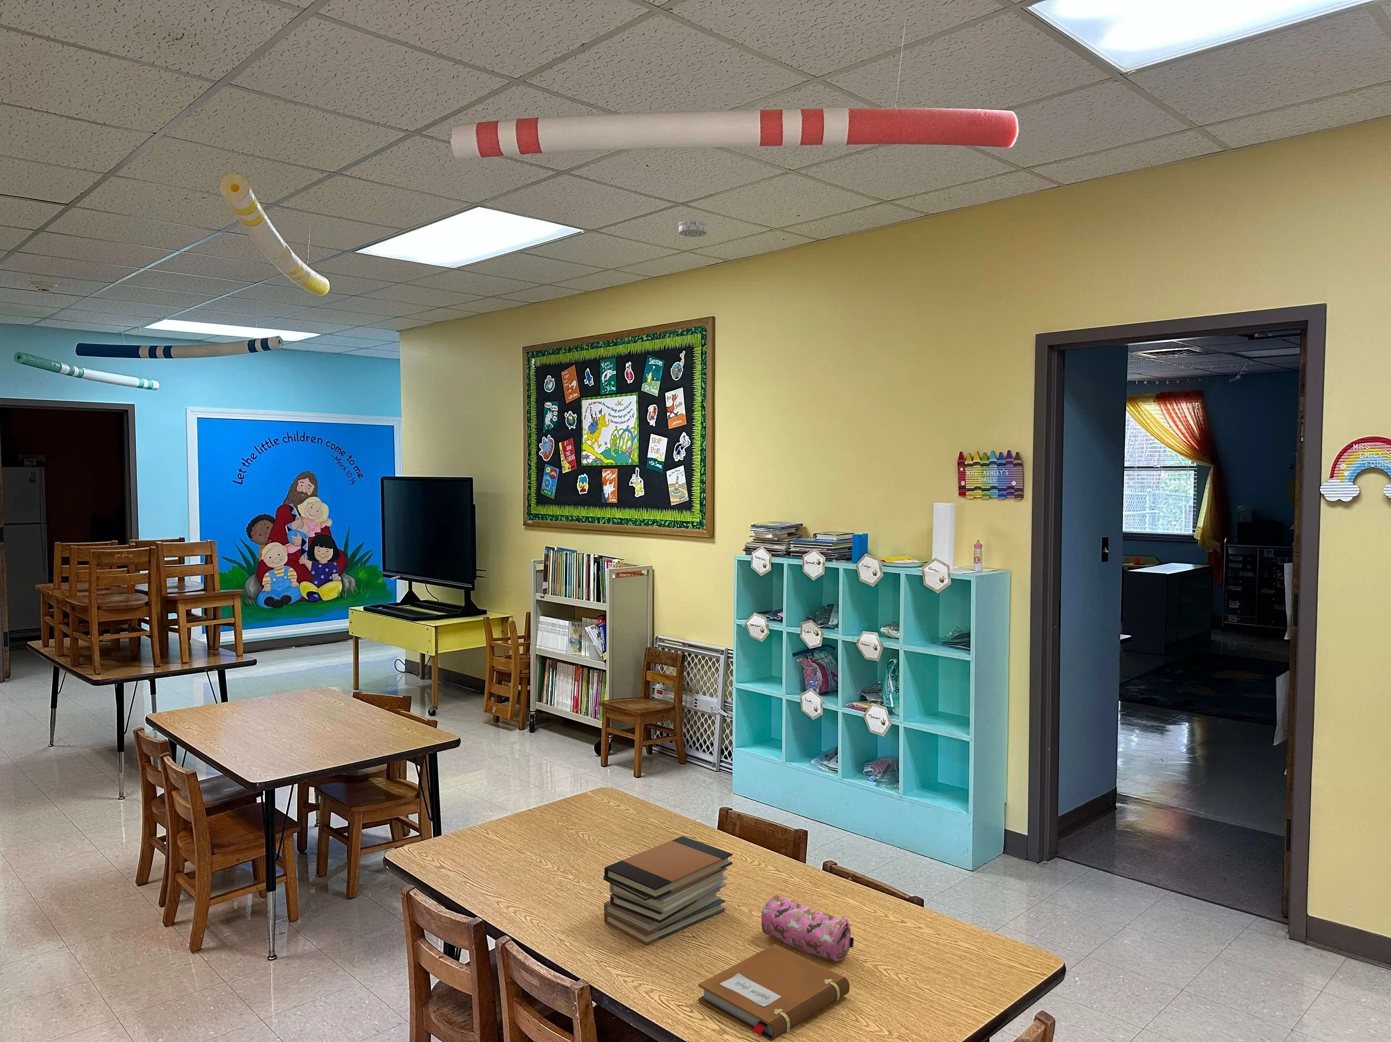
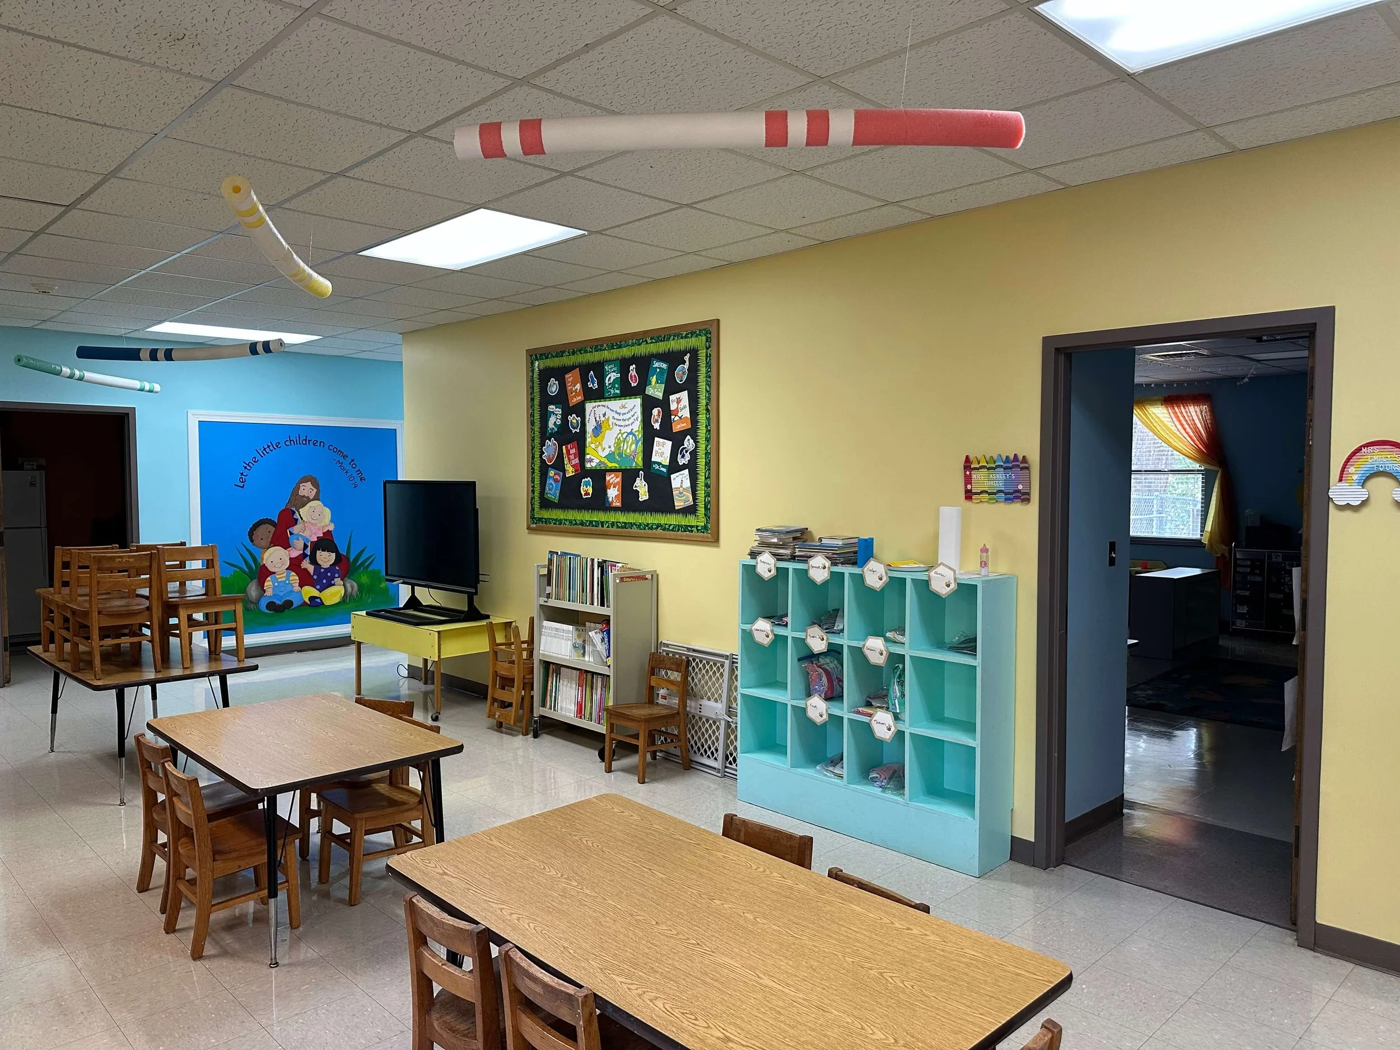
- book stack [603,835,734,946]
- smoke detector [678,219,708,238]
- pencil case [760,894,854,962]
- notebook [698,943,850,1041]
